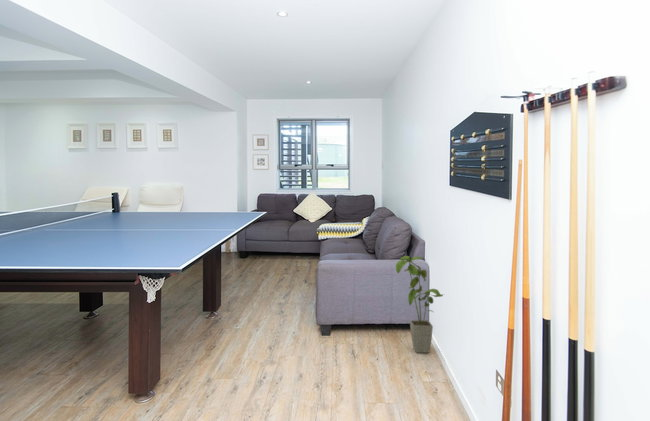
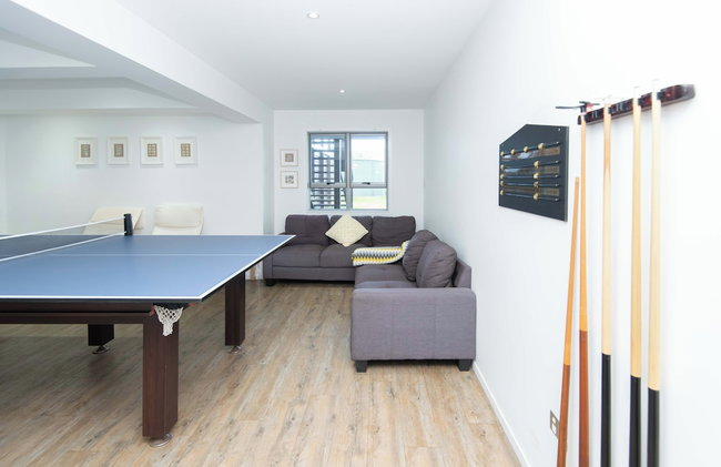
- house plant [395,255,444,354]
